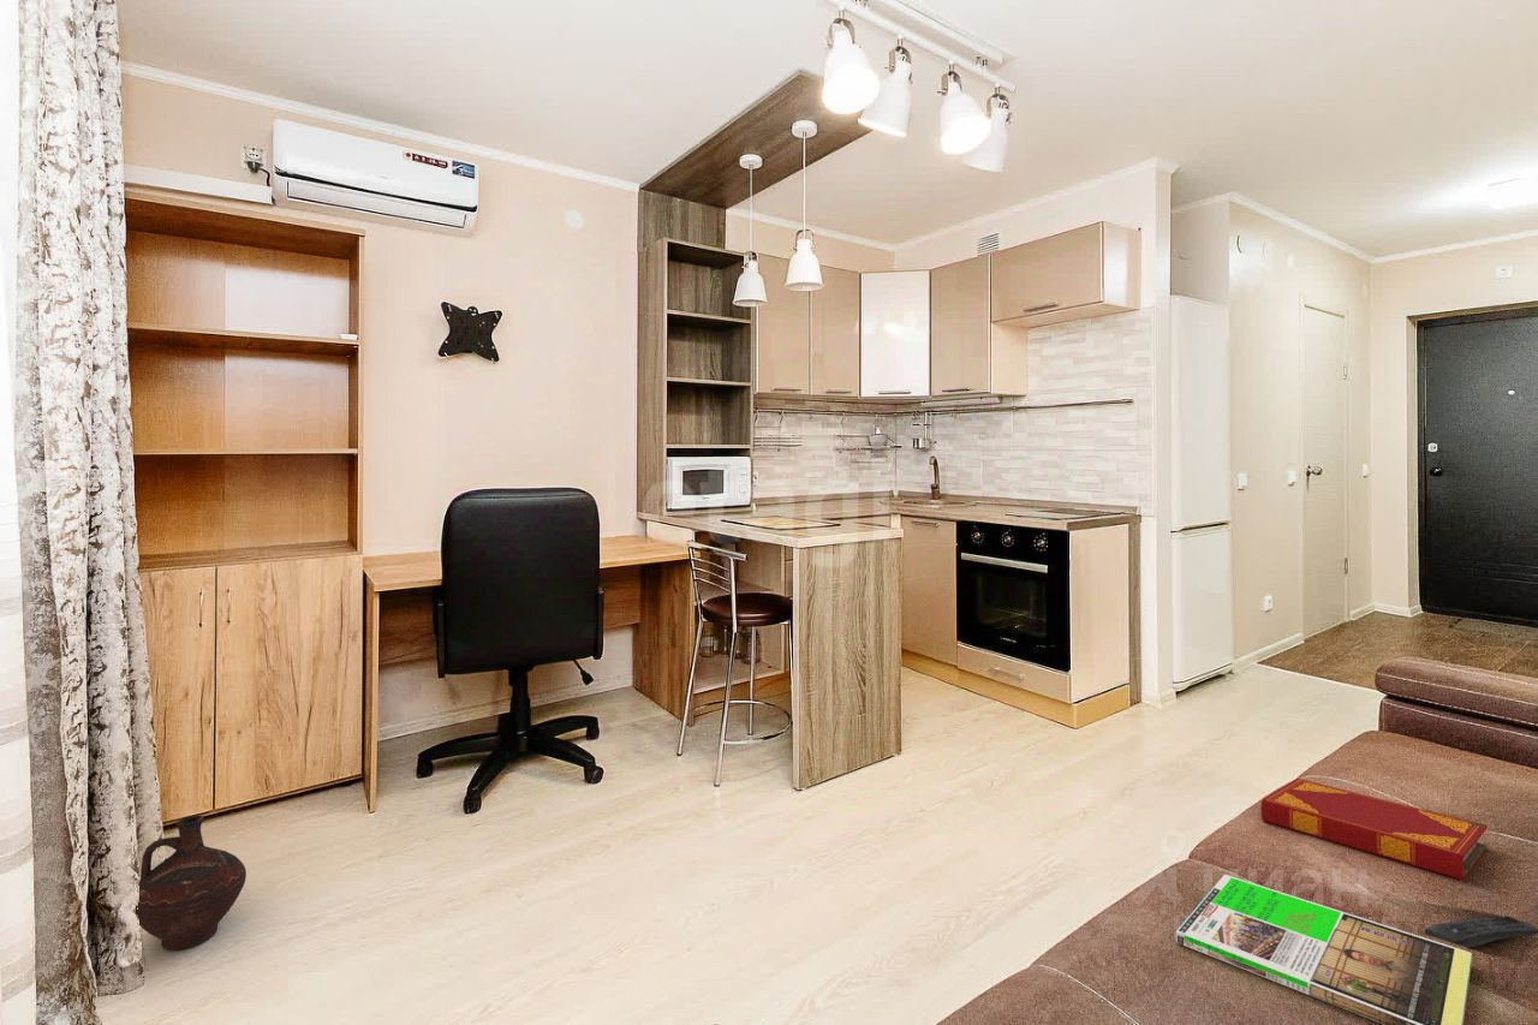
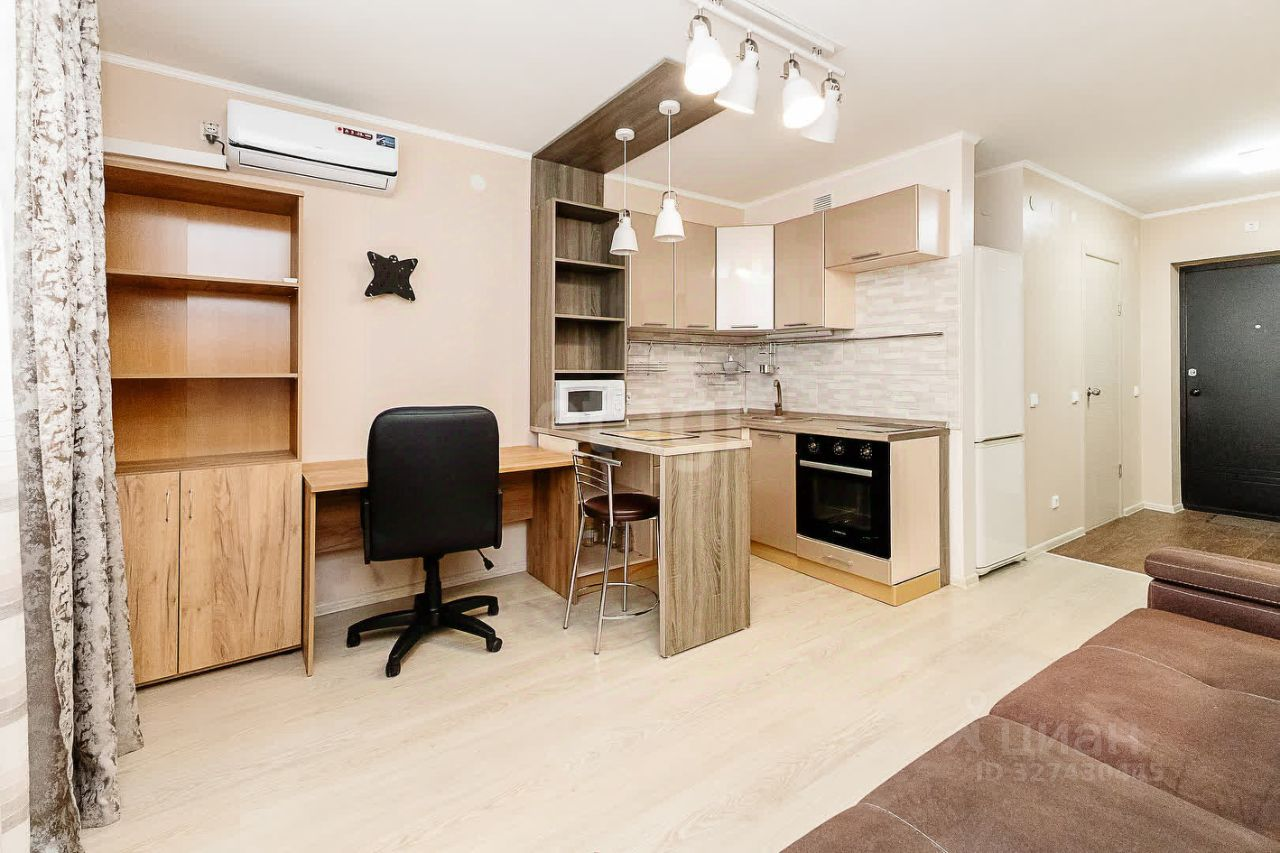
- hardback book [1260,777,1489,881]
- magazine [1175,874,1473,1025]
- ceramic jug [136,814,248,952]
- remote control [1423,916,1538,949]
